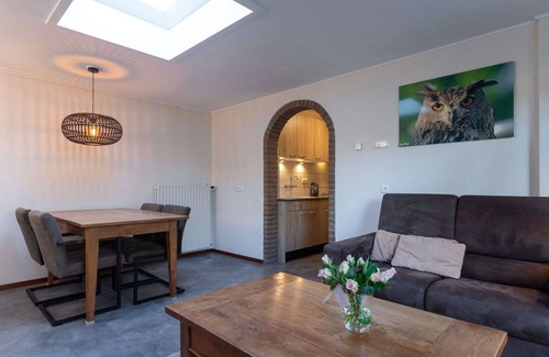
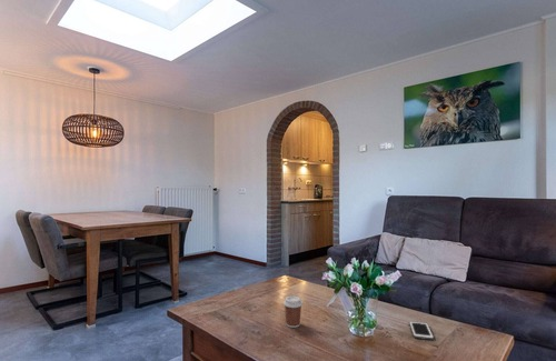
+ coffee cup [282,295,304,329]
+ cell phone [408,320,435,341]
